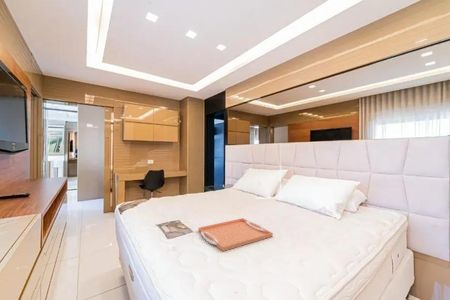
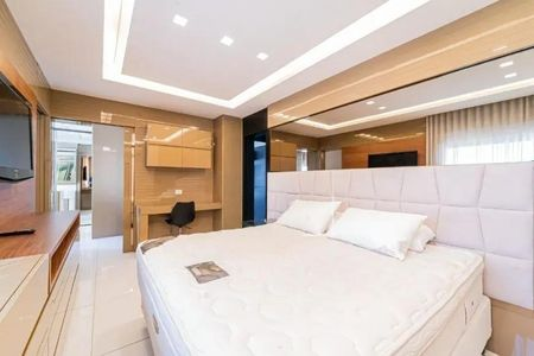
- serving tray [197,217,274,252]
